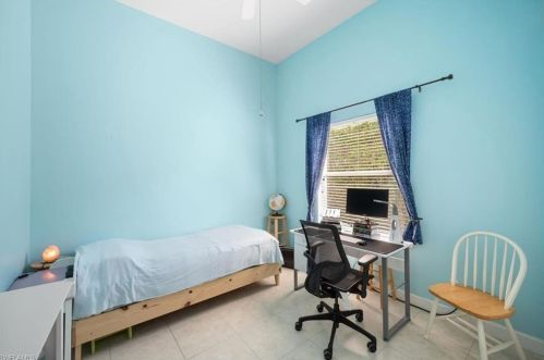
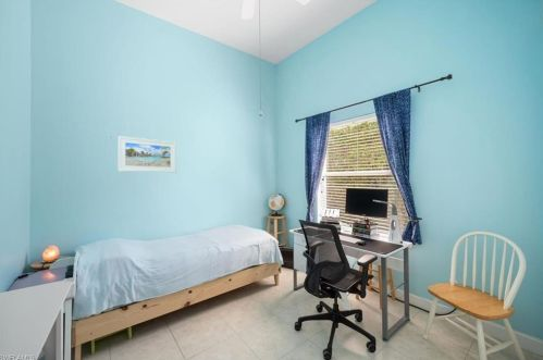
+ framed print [118,135,177,174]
